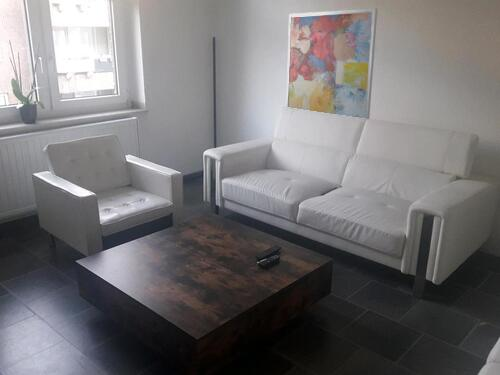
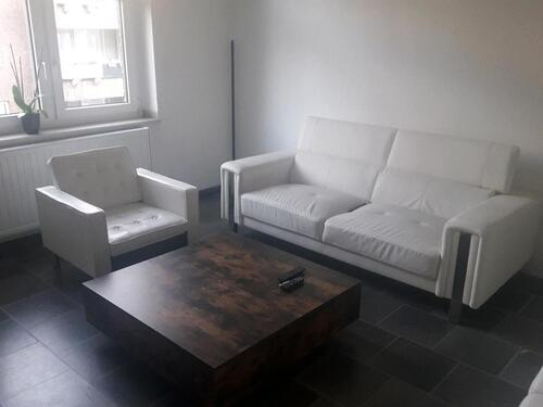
- wall art [286,7,378,120]
